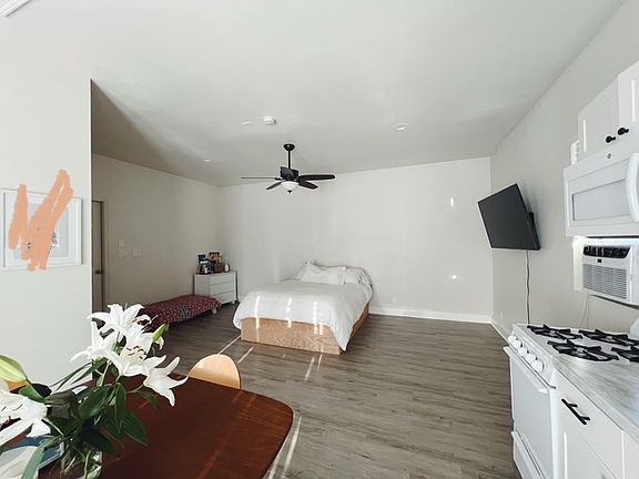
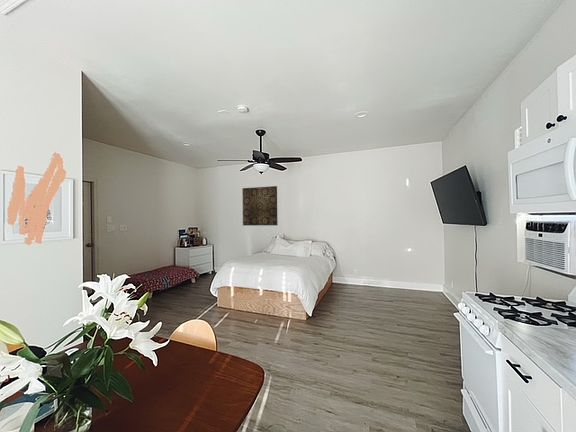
+ wall art [241,185,278,226]
